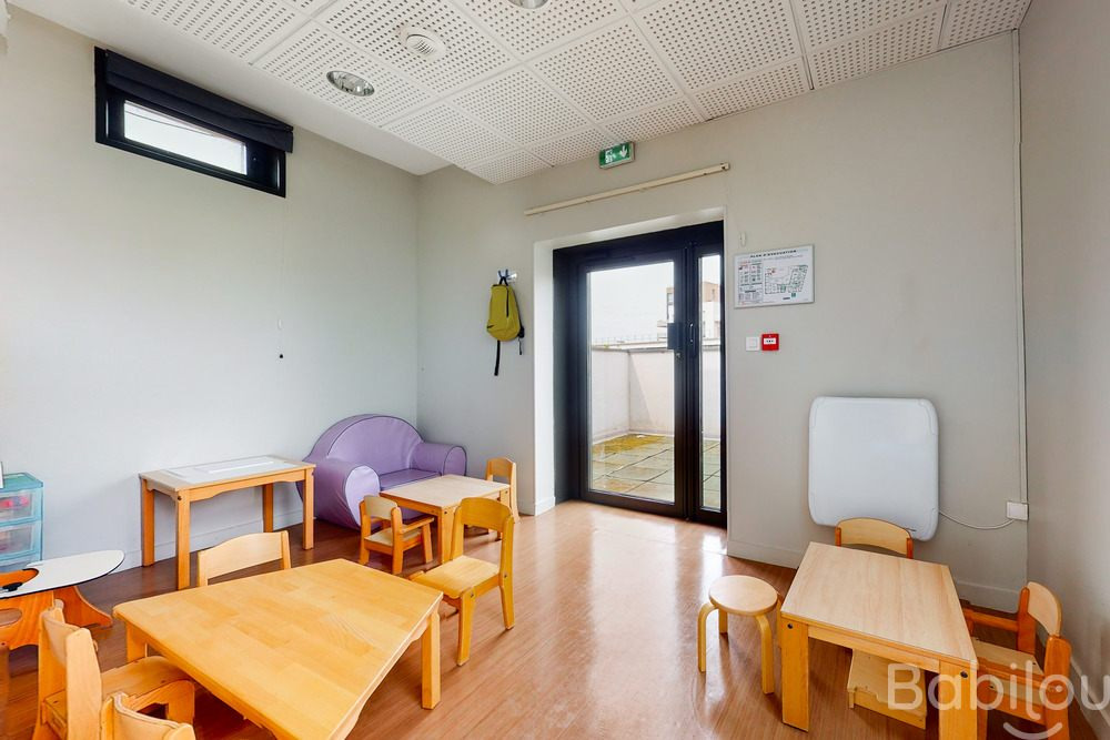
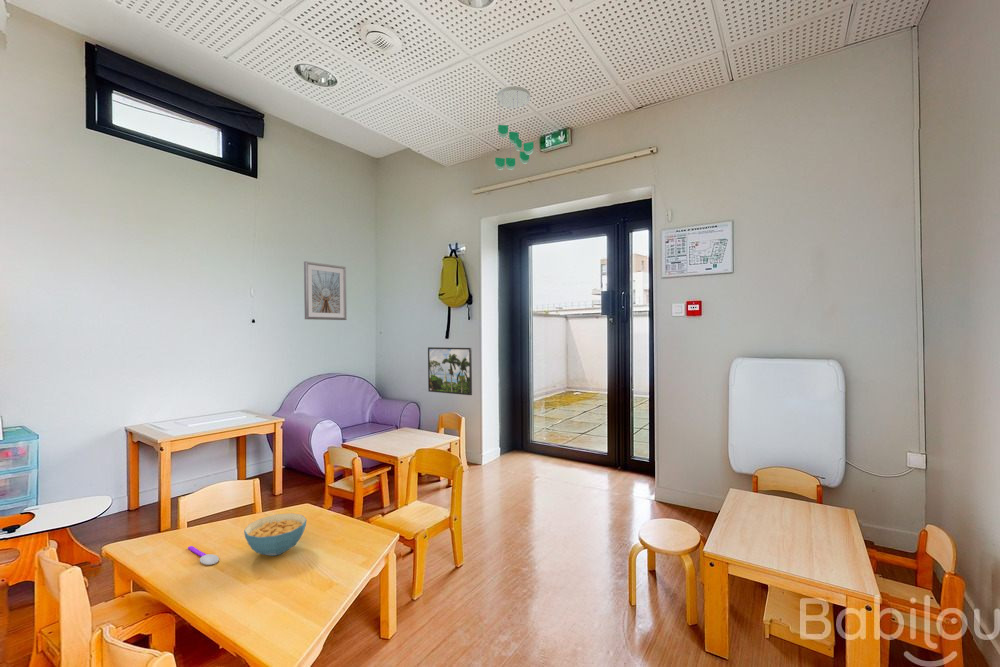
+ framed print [427,346,473,396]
+ spoon [187,545,220,566]
+ picture frame [303,261,348,321]
+ ceiling mobile [494,85,535,171]
+ cereal bowl [243,512,308,557]
